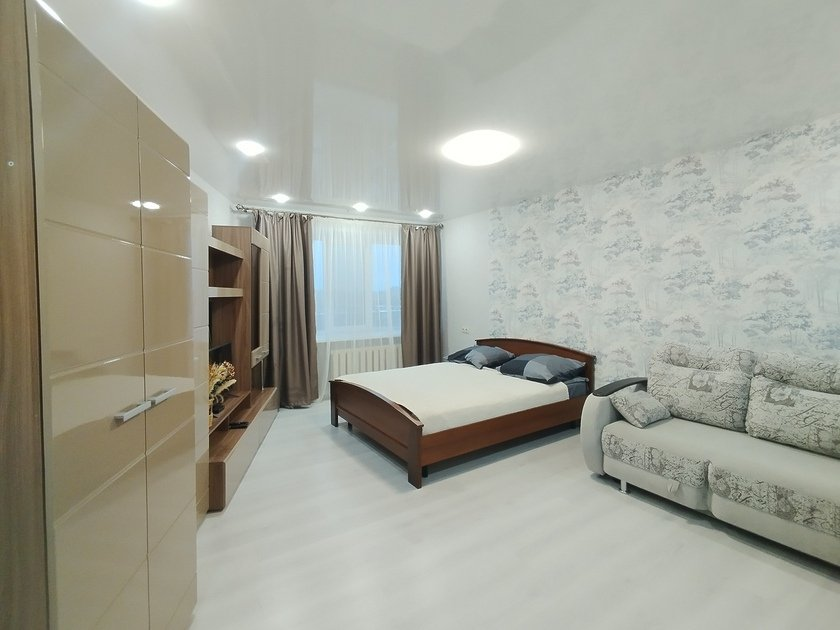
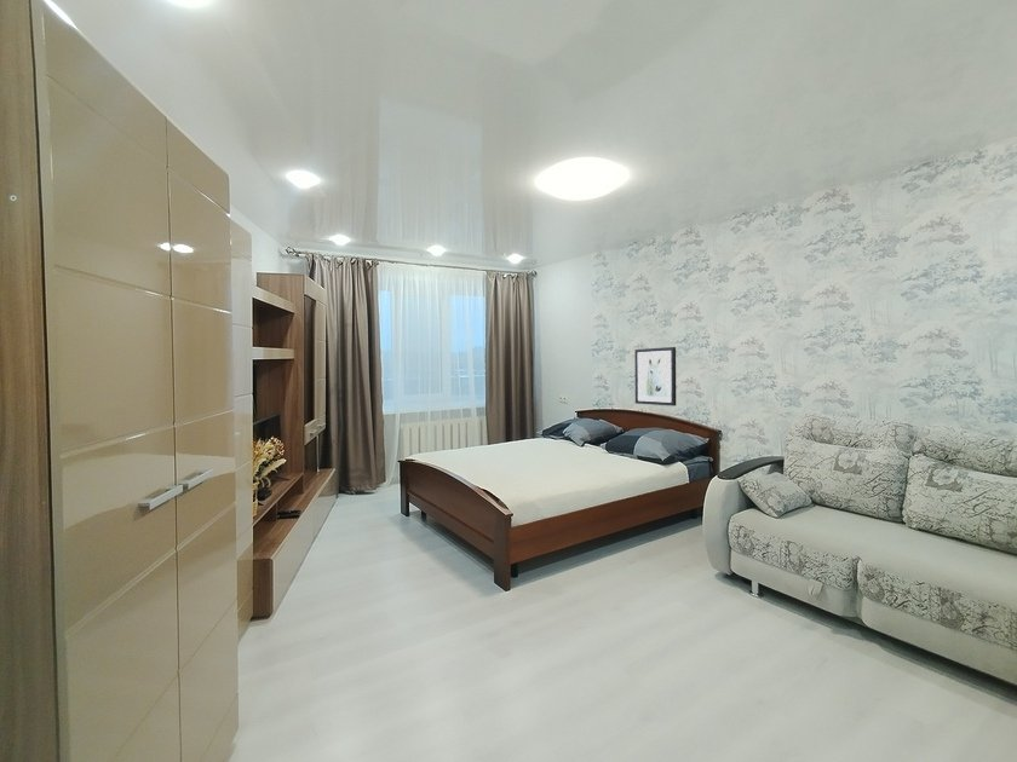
+ wall art [633,346,677,408]
